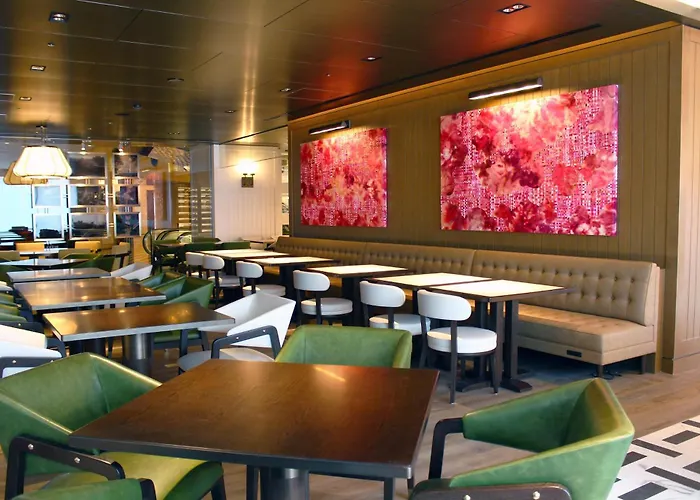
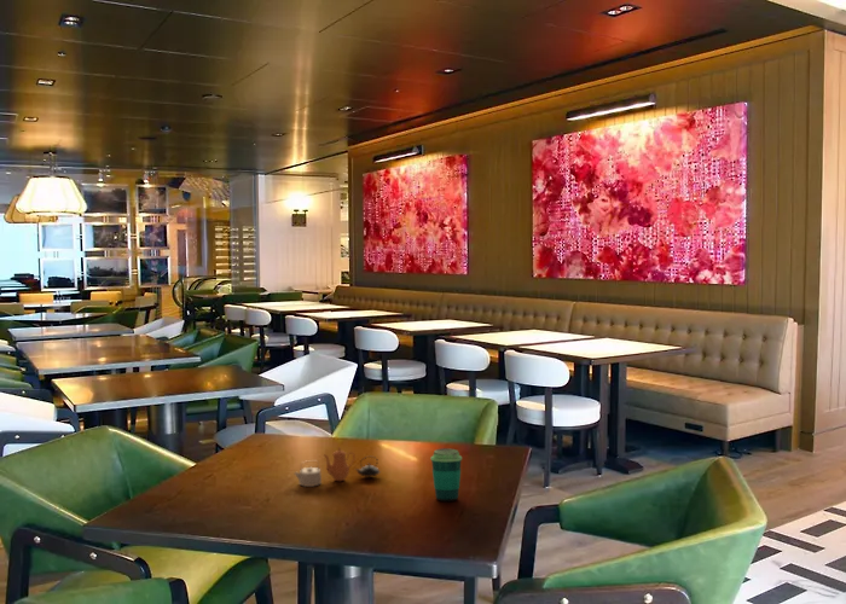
+ cup [429,447,463,503]
+ teapot [292,447,382,488]
